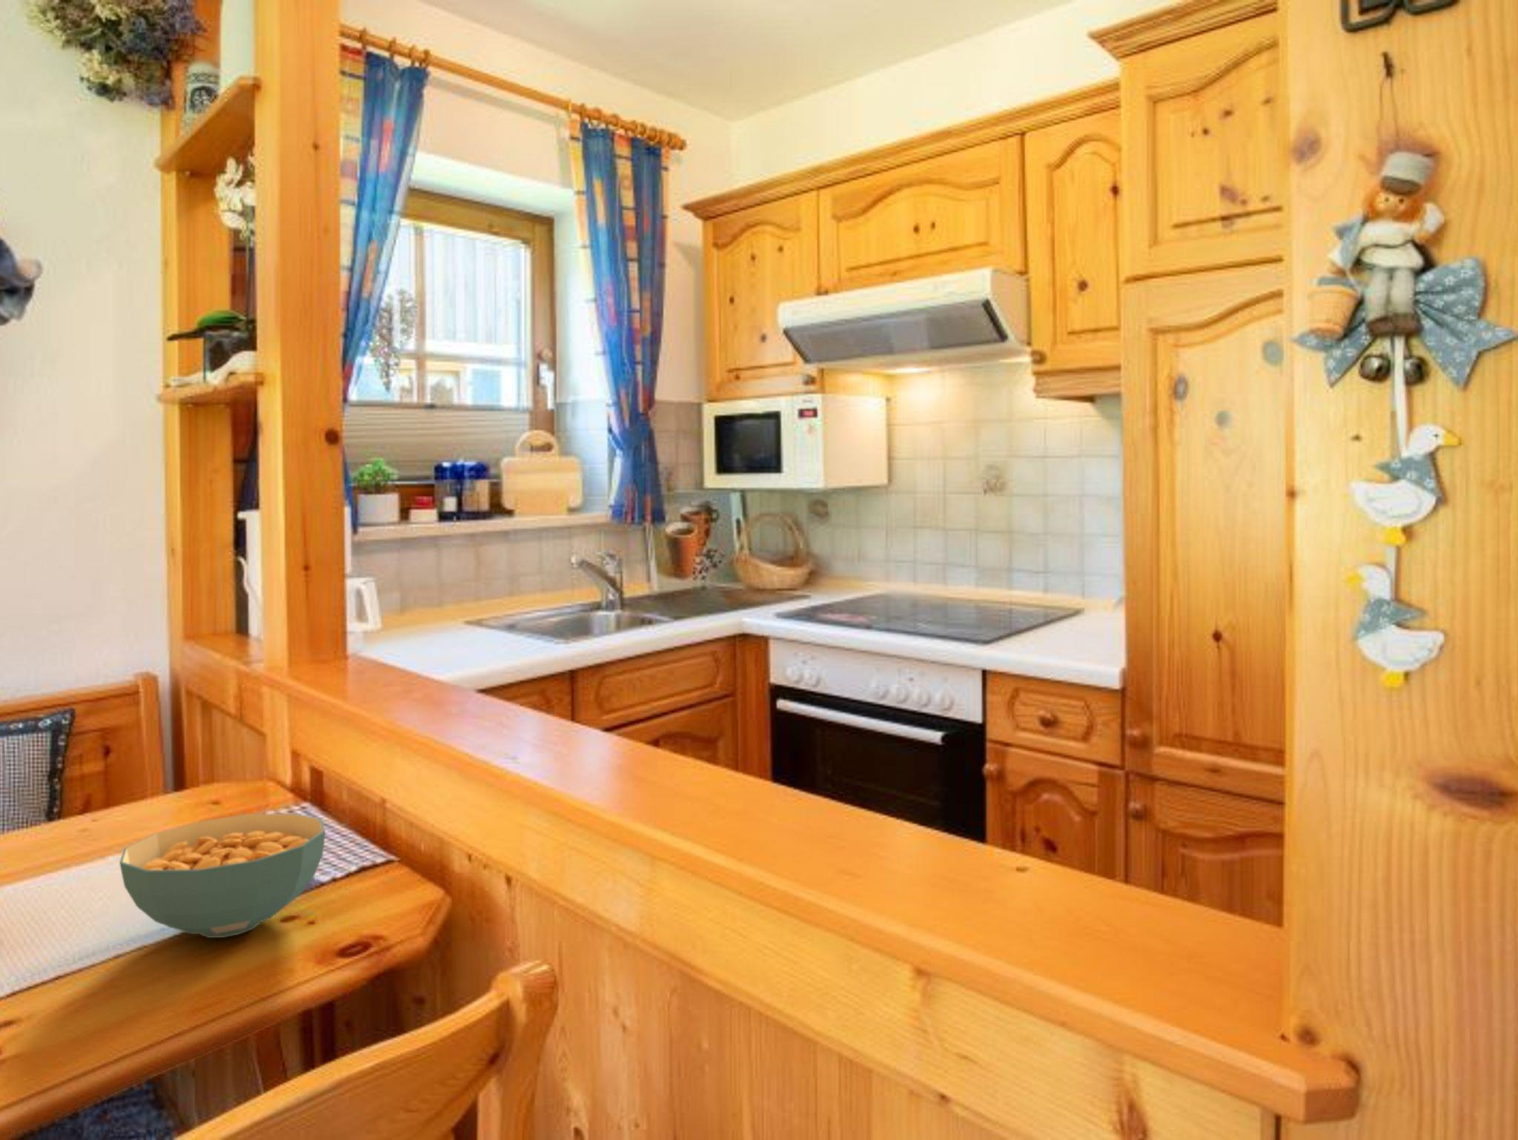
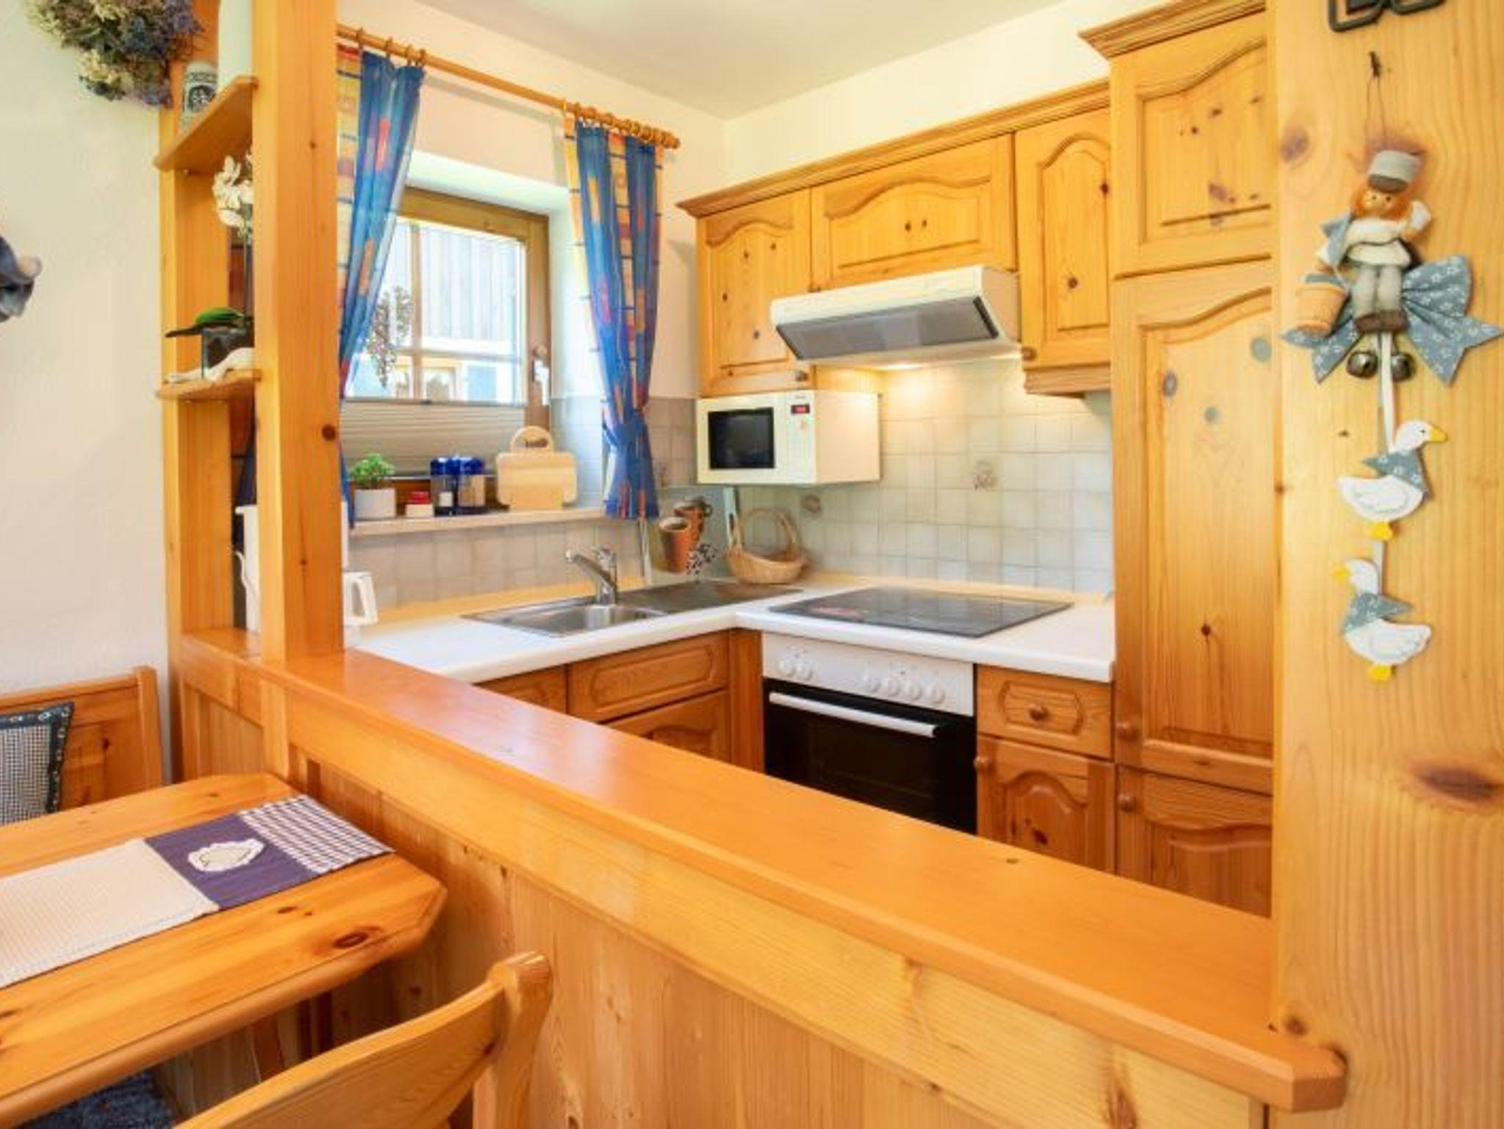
- cereal bowl [119,812,326,939]
